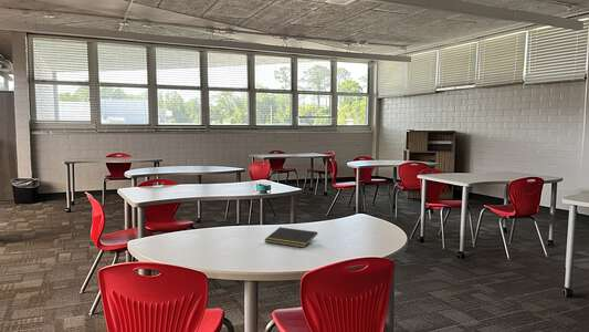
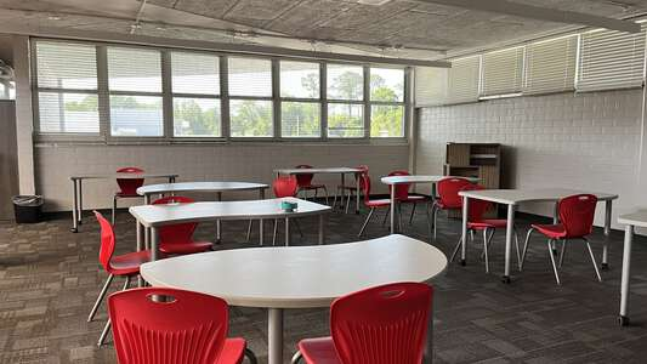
- notepad [263,226,318,249]
